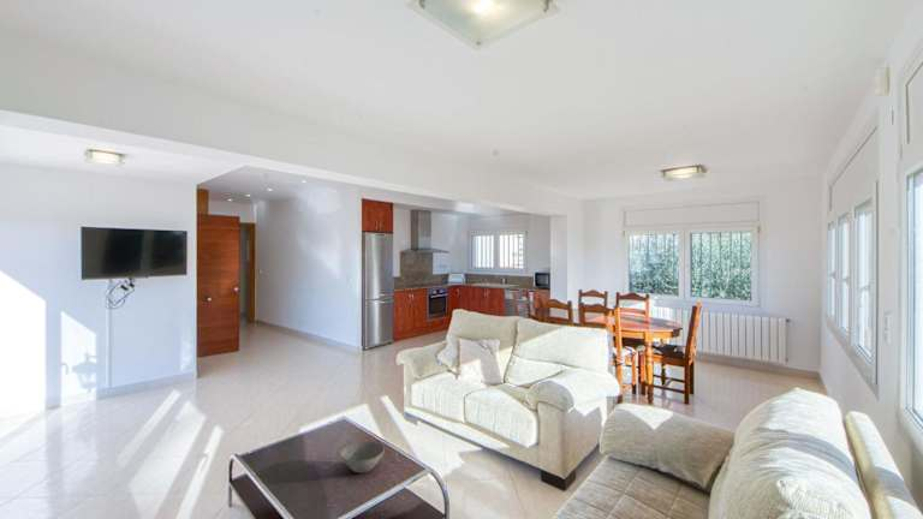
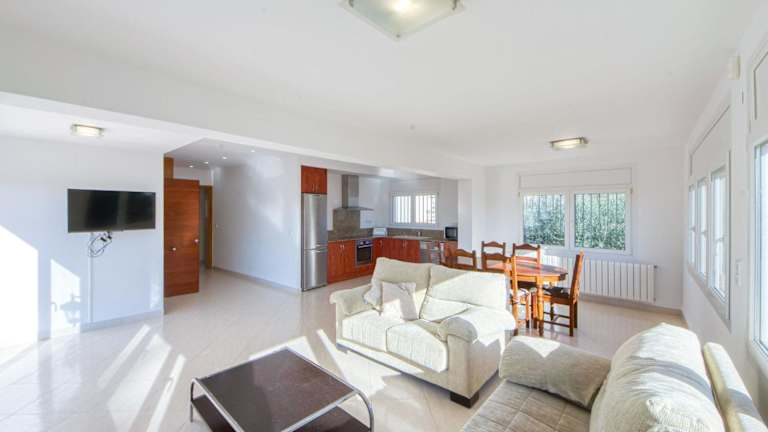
- bowl [339,440,386,475]
